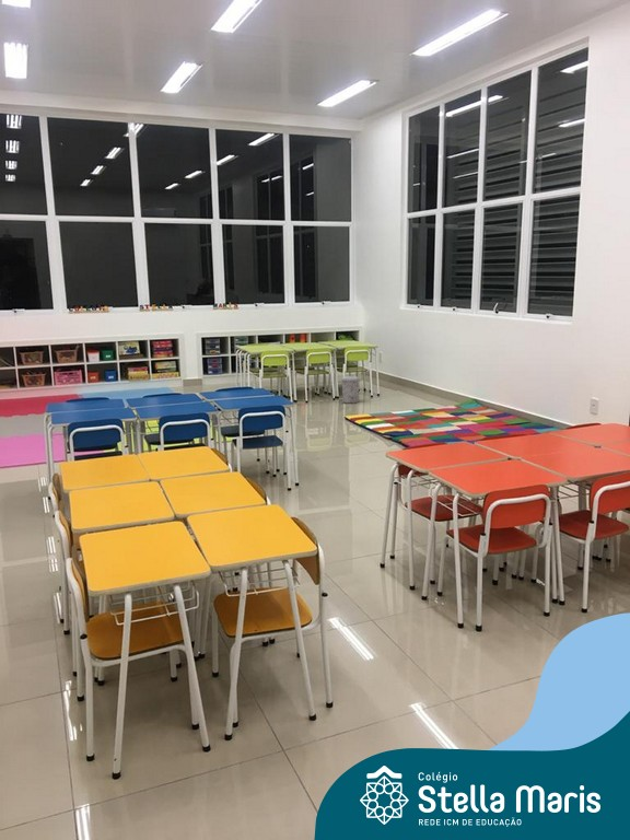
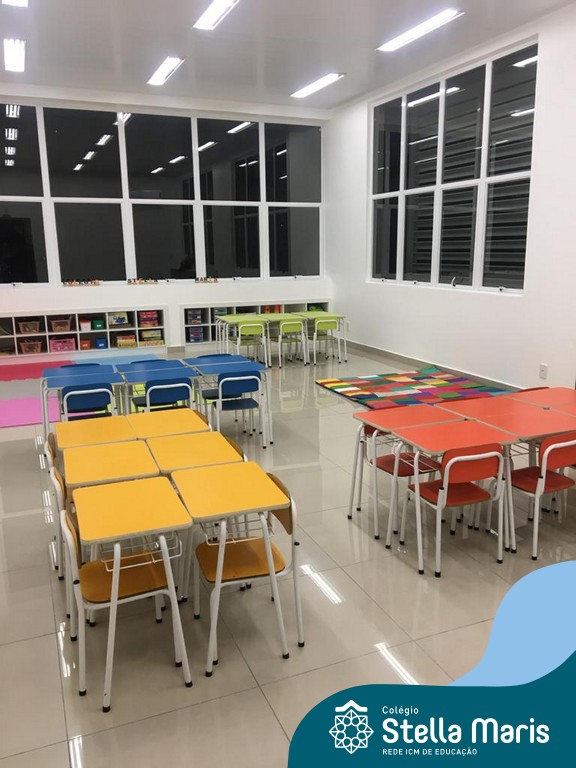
- trash can [340,374,361,405]
